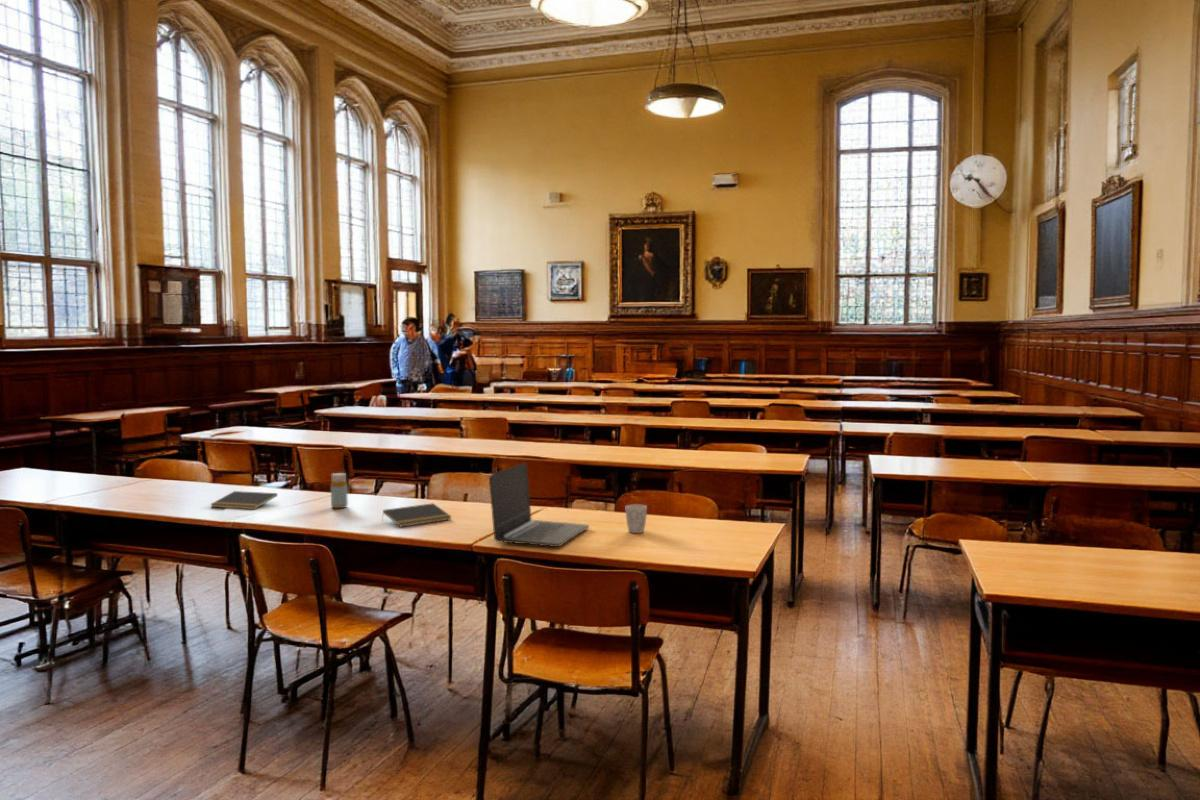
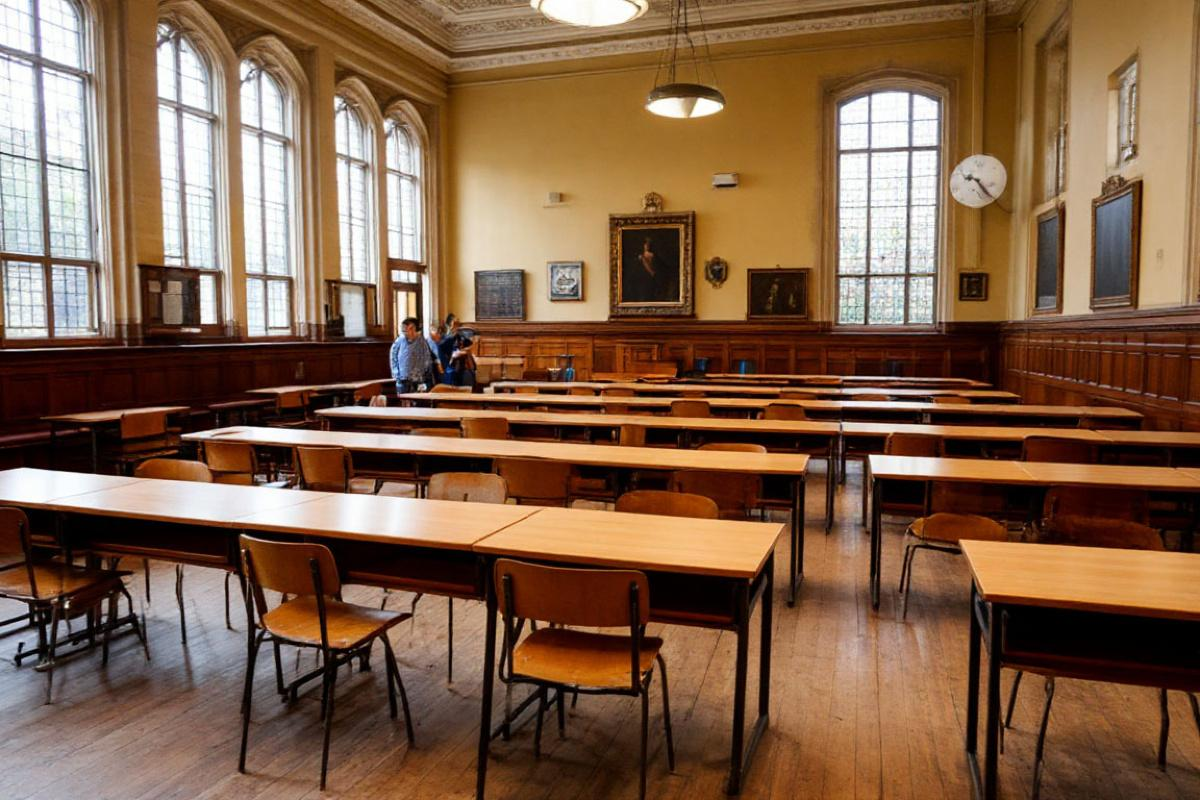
- notepad [381,502,453,528]
- laptop [488,461,590,548]
- mug [625,503,648,534]
- notepad [209,490,278,510]
- bottle [330,472,349,509]
